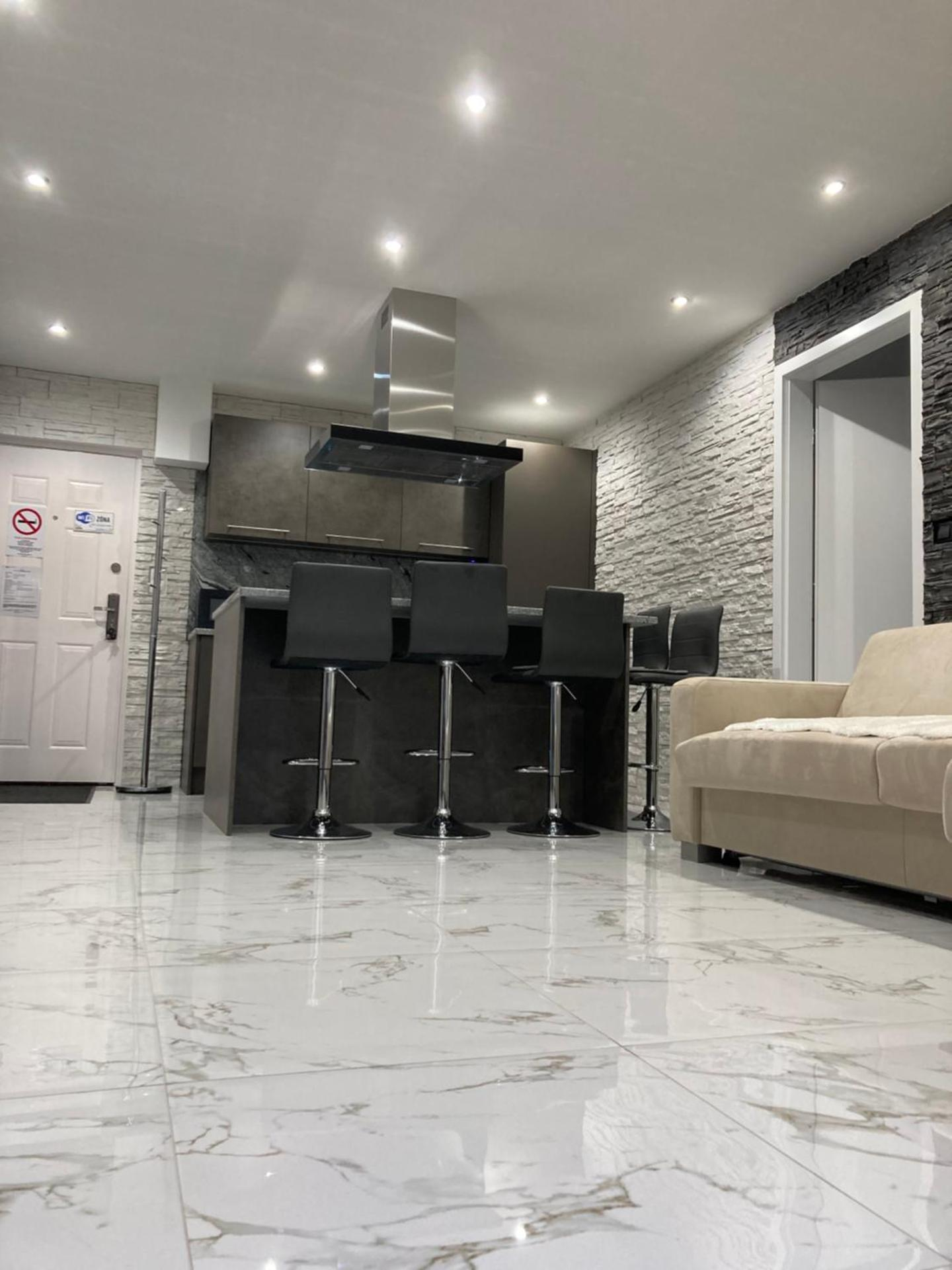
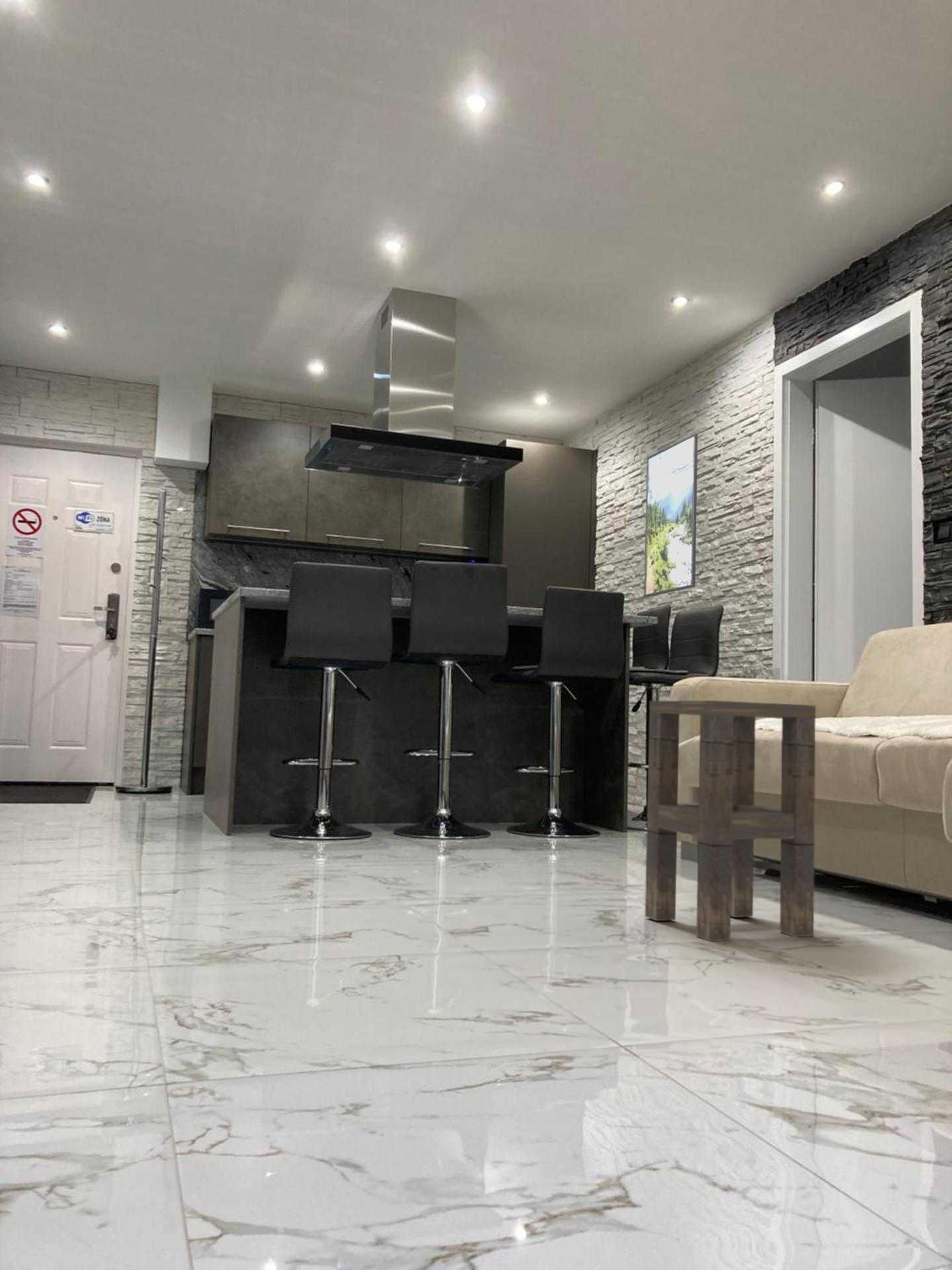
+ side table [645,700,816,943]
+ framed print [643,433,698,598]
